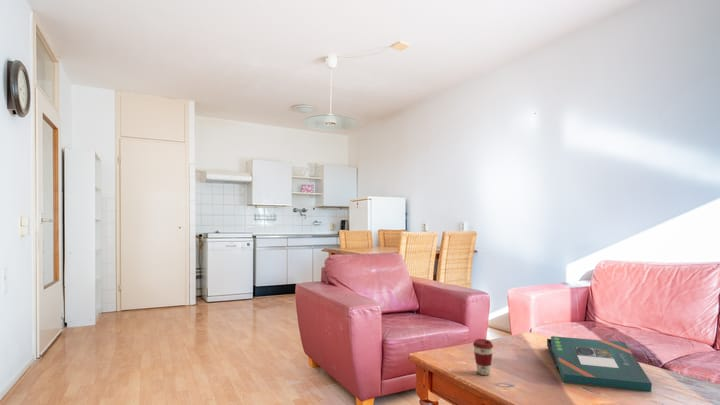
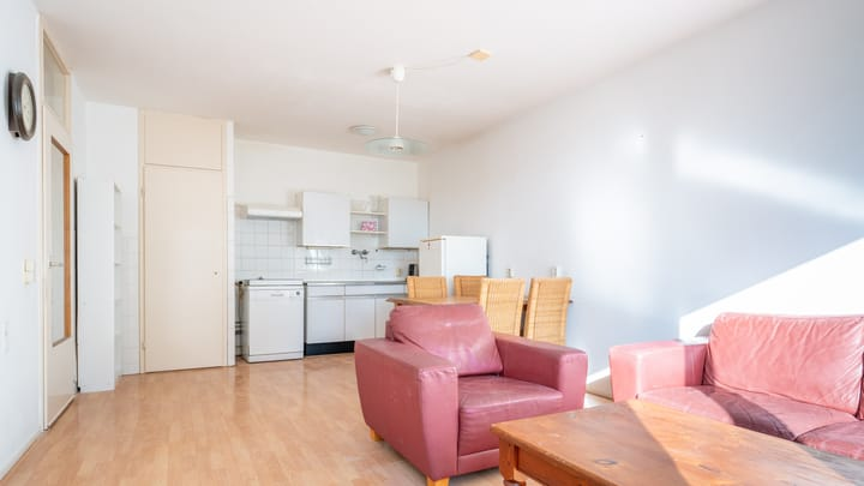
- board game [546,335,653,392]
- coffee cup [472,338,494,376]
